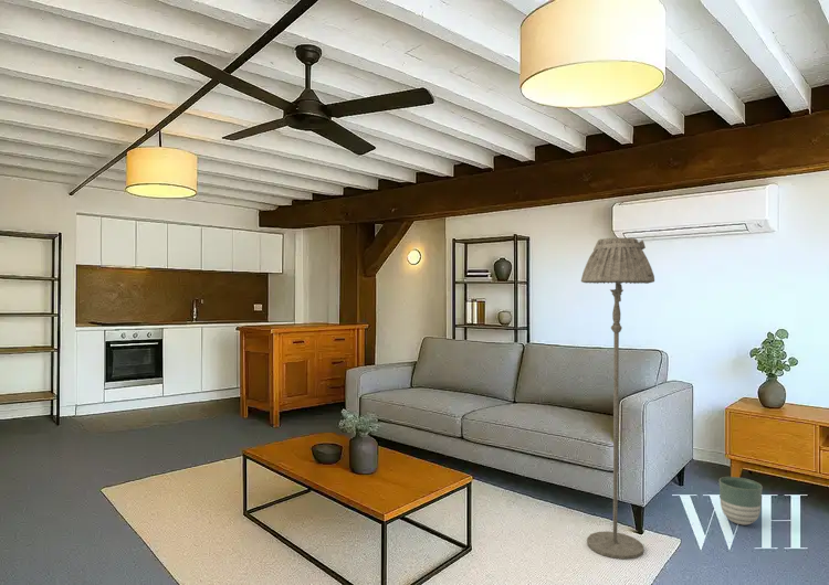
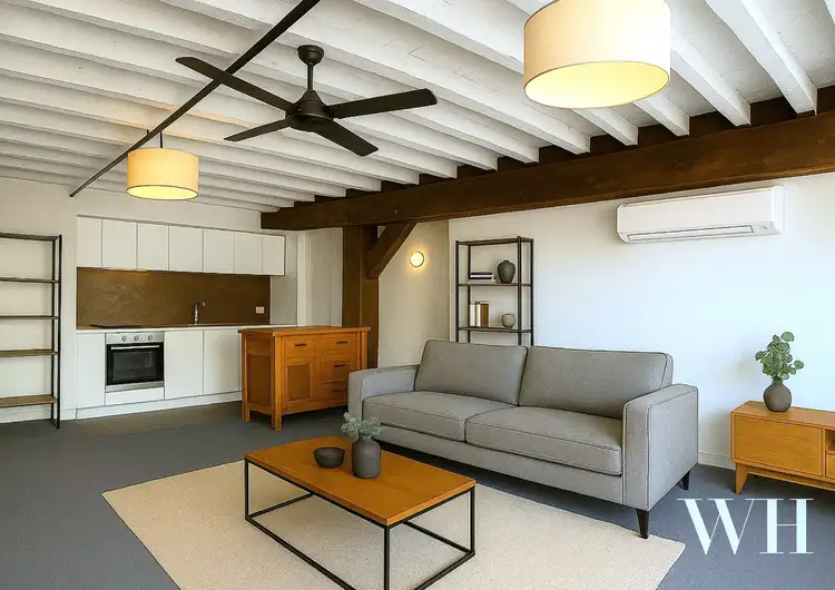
- floor lamp [580,236,655,561]
- planter [718,476,763,526]
